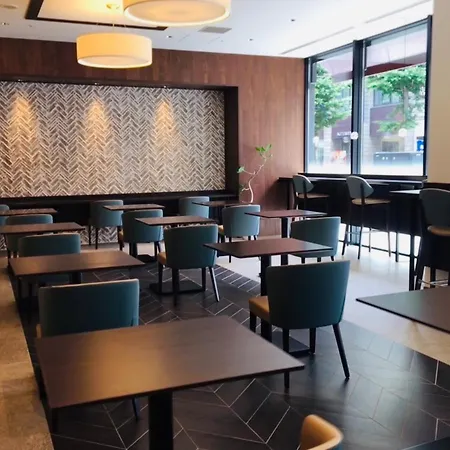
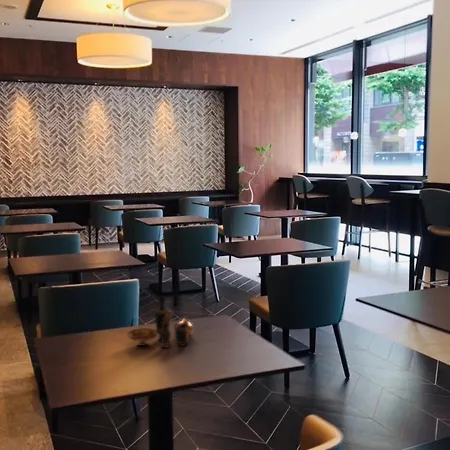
+ vase [126,296,195,349]
